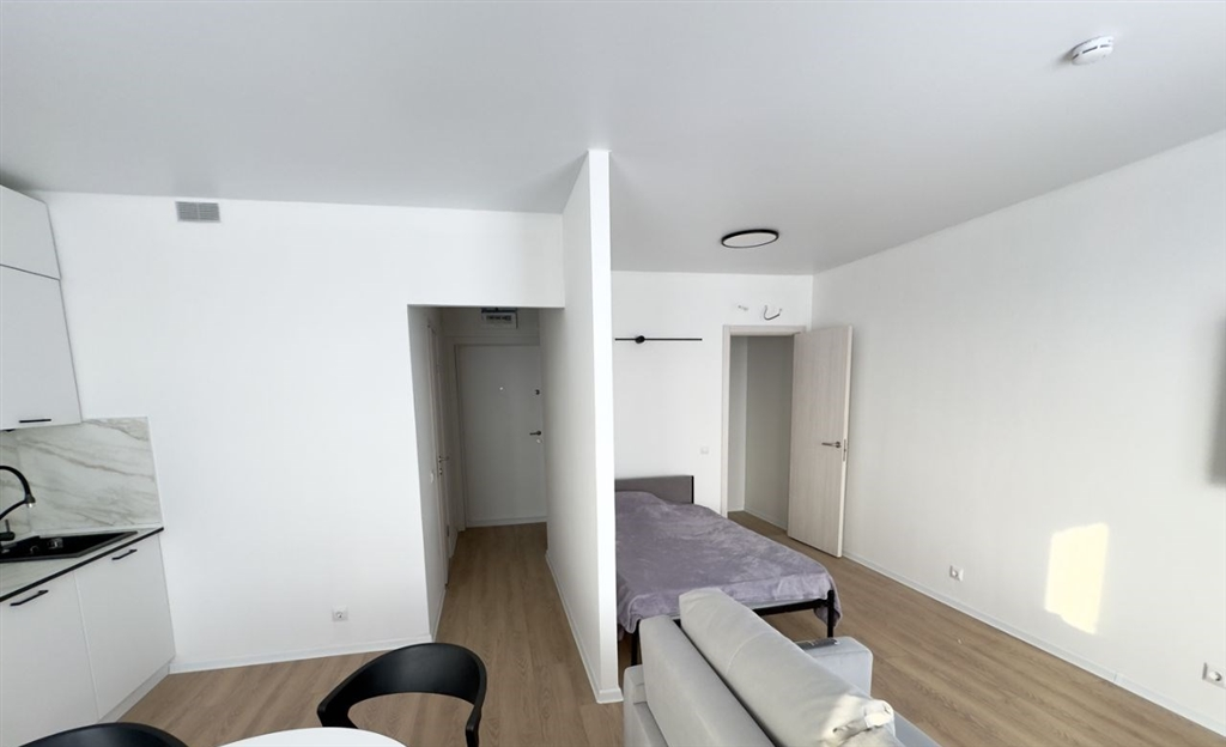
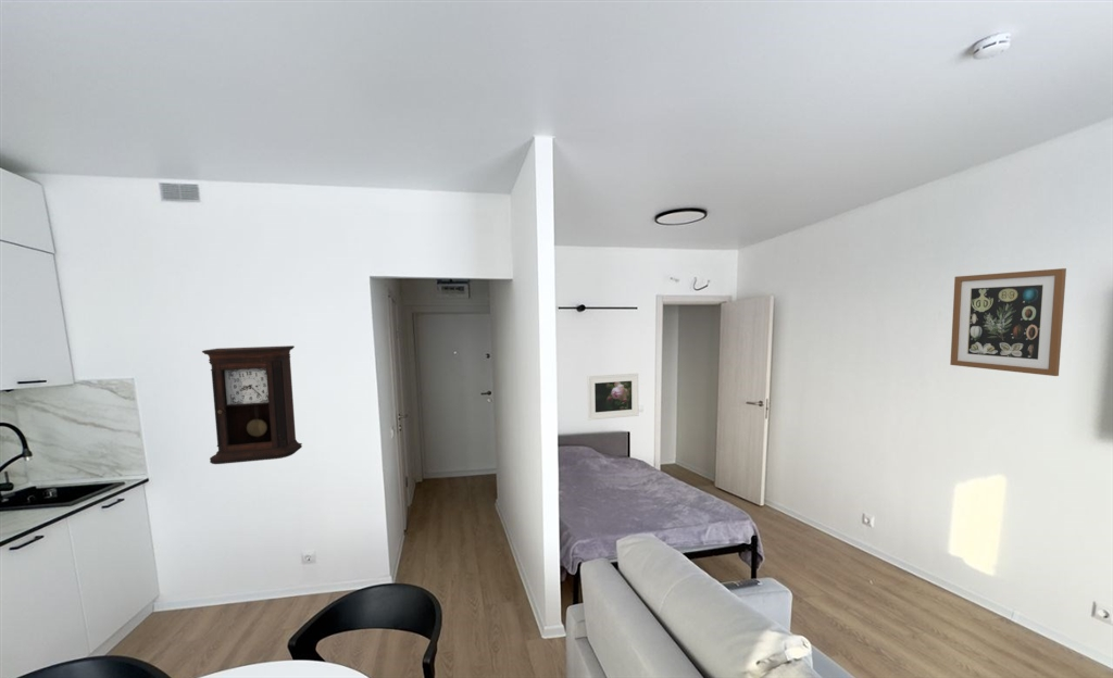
+ pendulum clock [201,344,303,465]
+ wall art [949,267,1067,377]
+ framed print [587,373,639,422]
